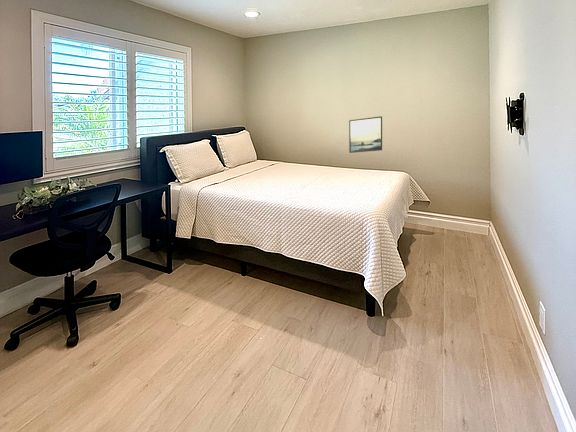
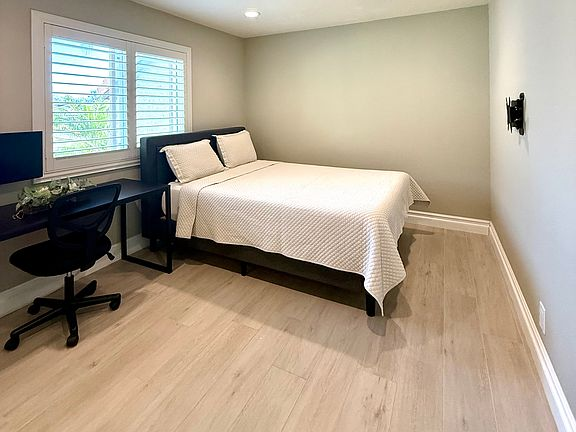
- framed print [348,115,383,154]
